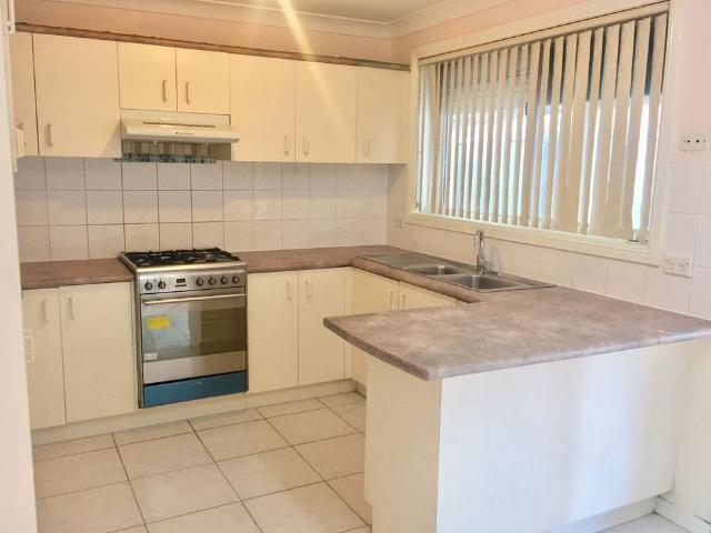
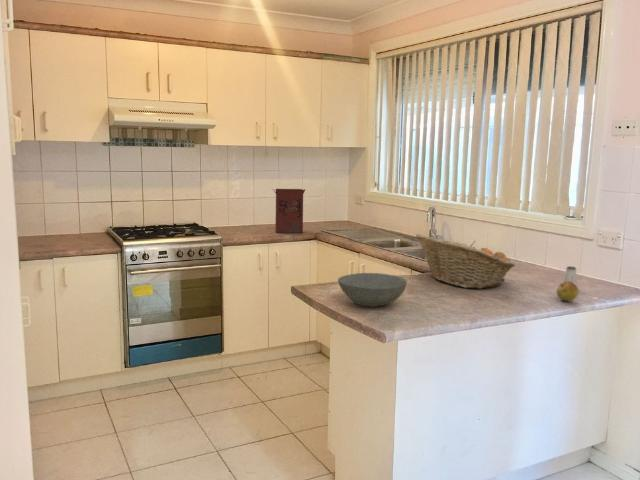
+ cereal box [272,188,307,234]
+ saltshaker [561,265,579,289]
+ fruit basket [415,233,516,290]
+ apple [556,281,579,302]
+ bowl [337,272,408,308]
